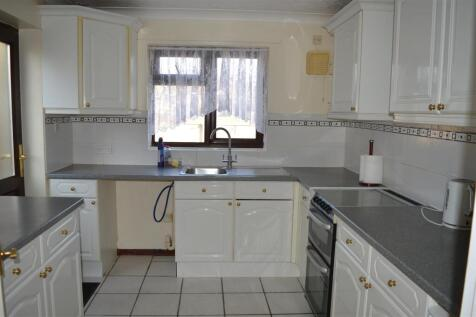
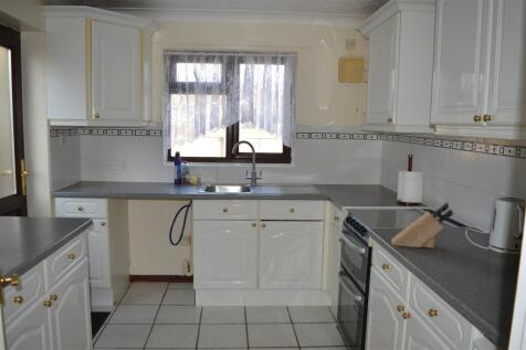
+ knife block [390,201,454,250]
